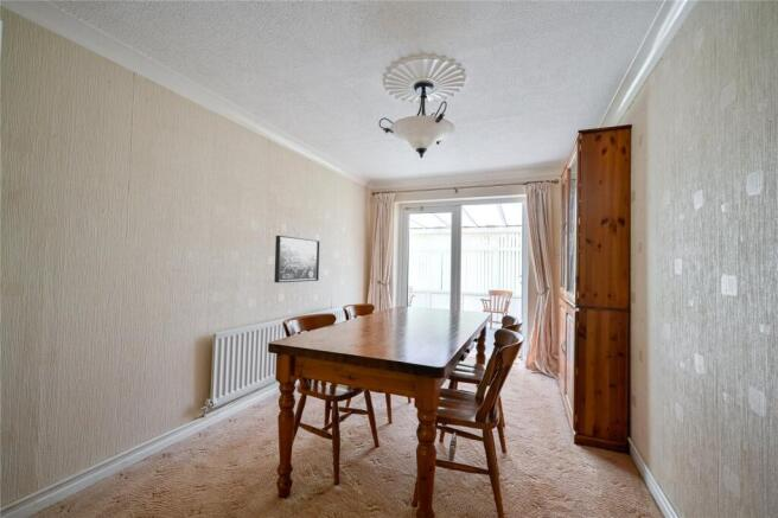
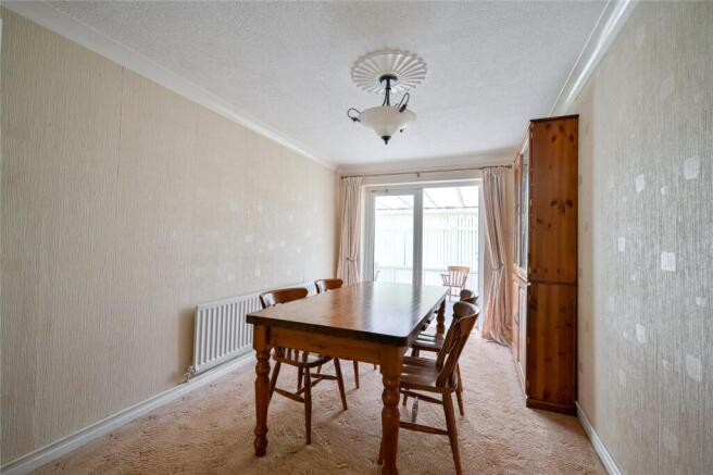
- wall art [273,235,320,283]
